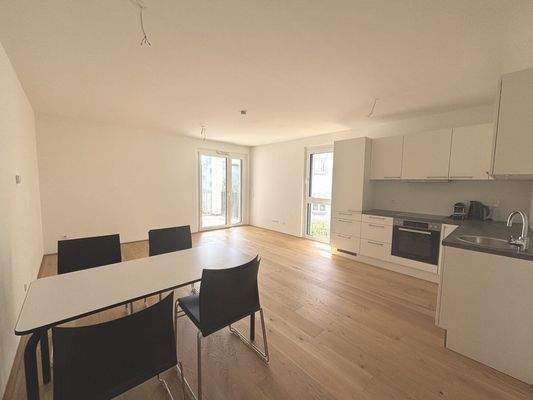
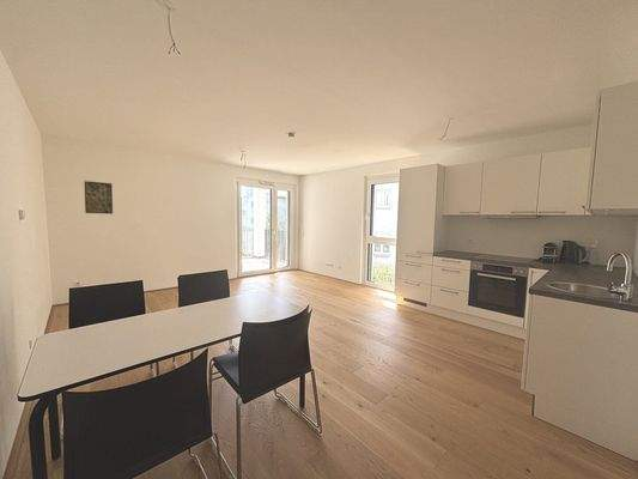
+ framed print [84,180,114,216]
